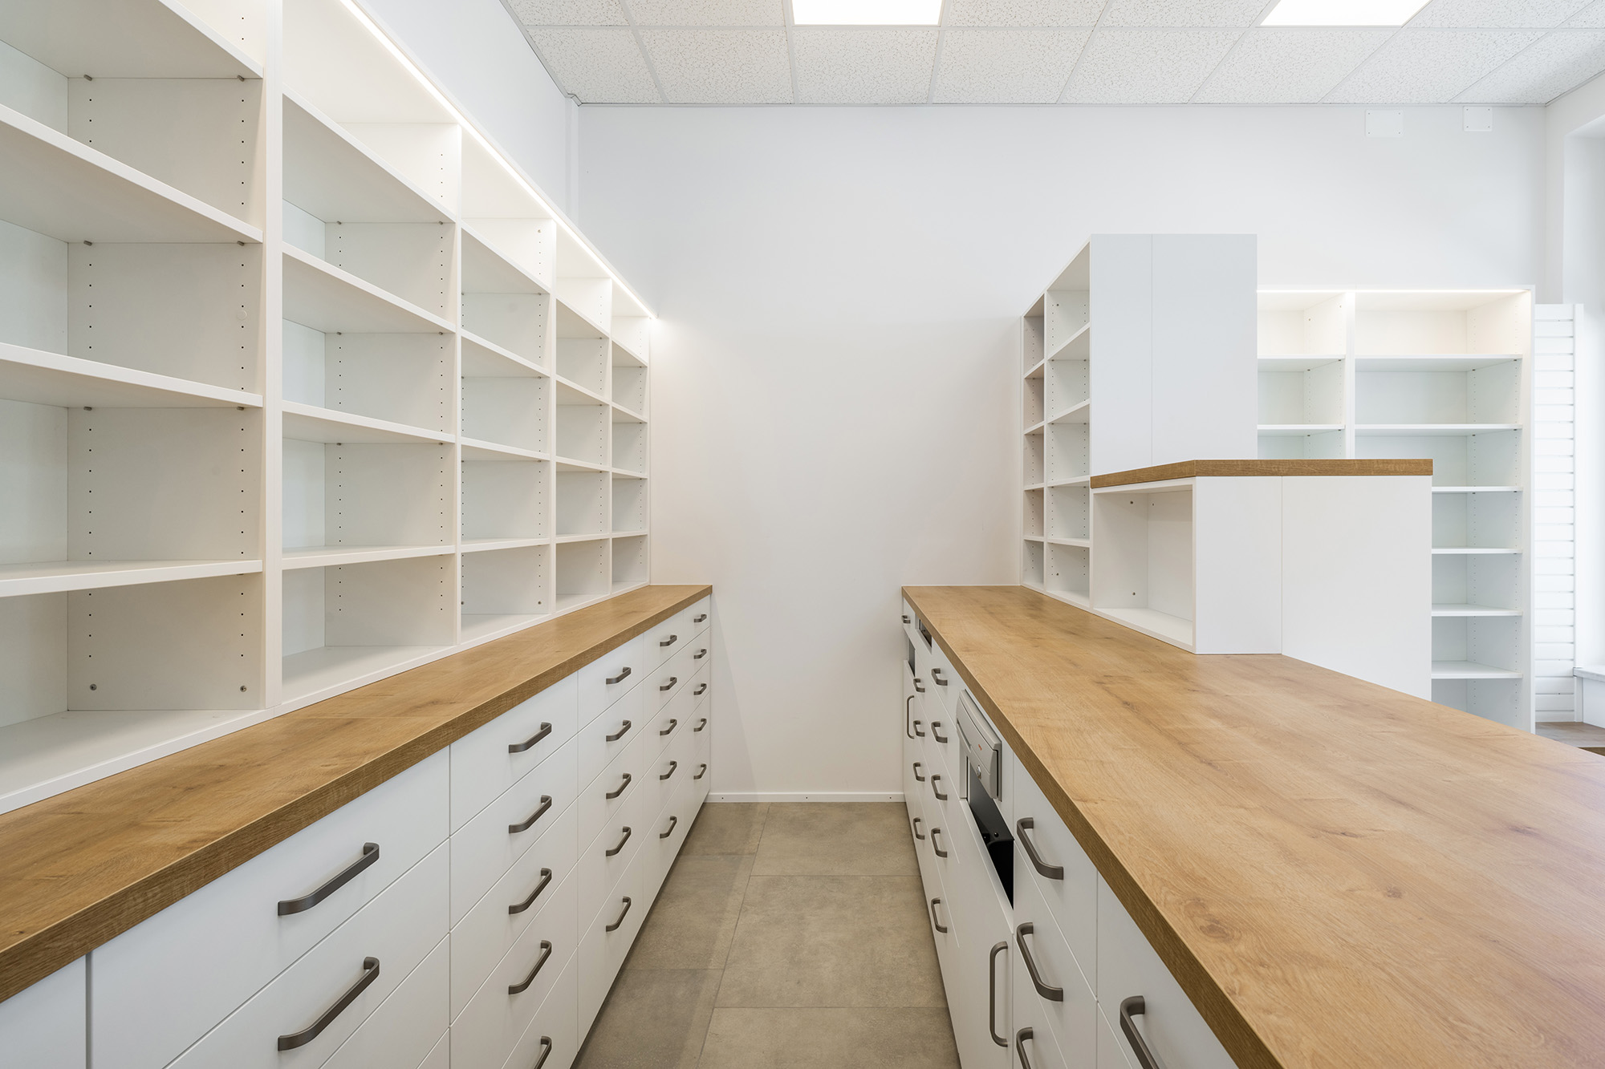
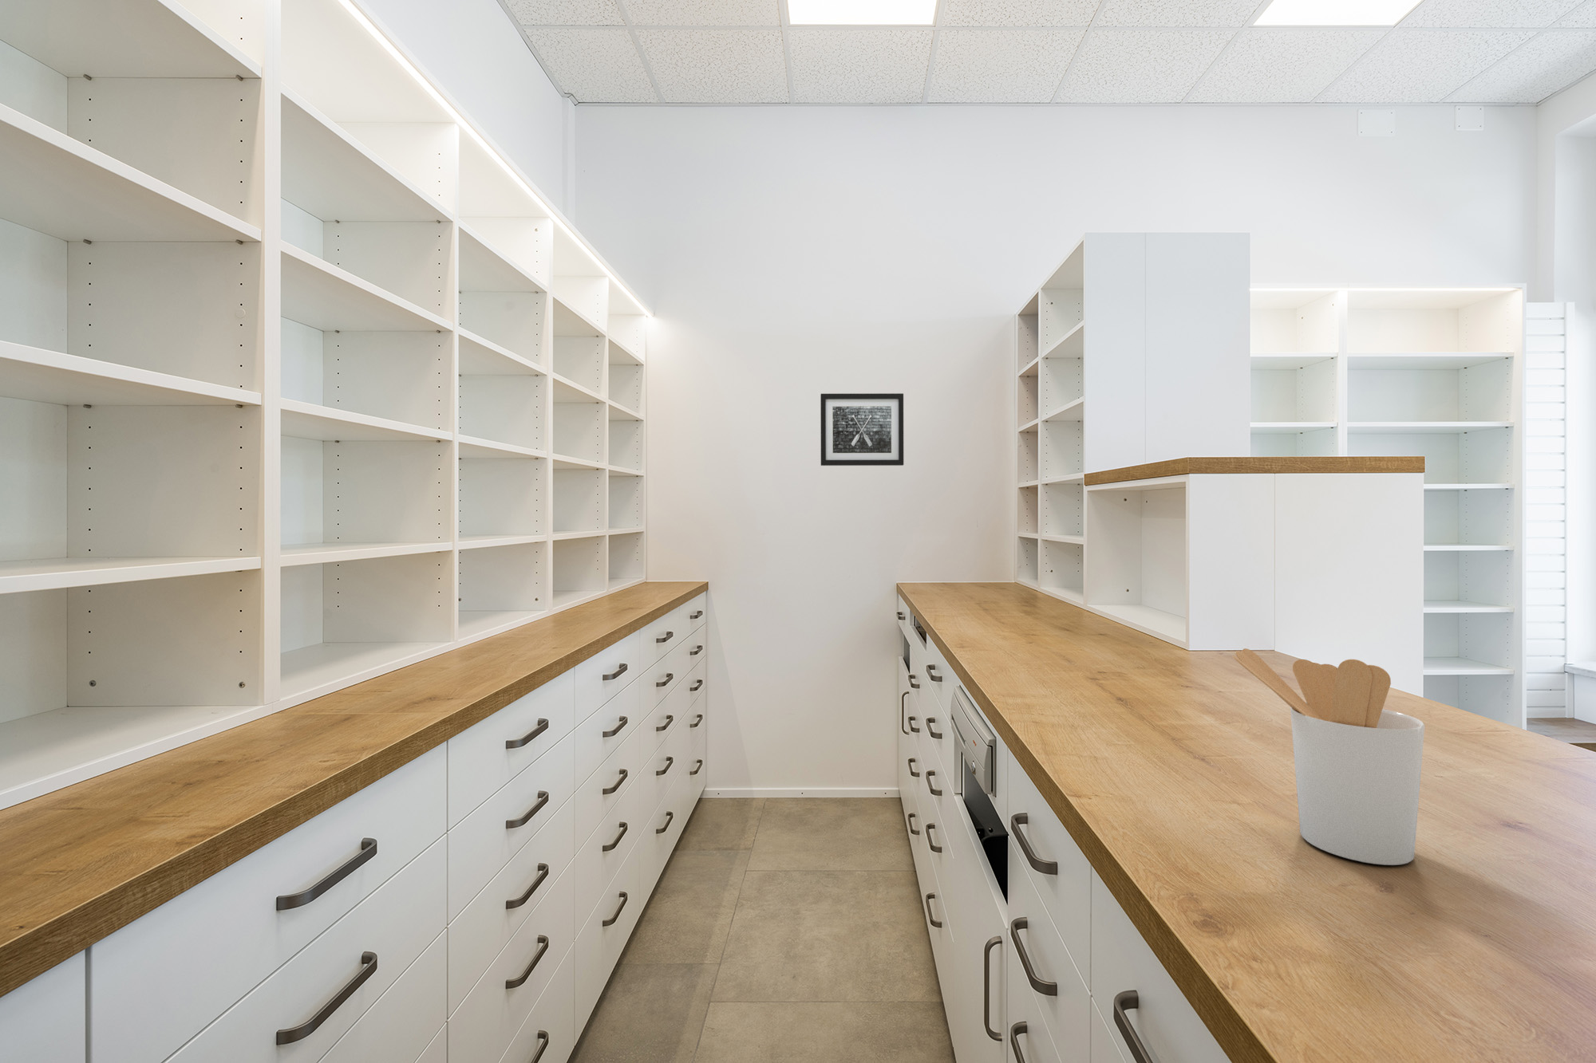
+ wall art [820,393,904,466]
+ utensil holder [1232,648,1425,866]
